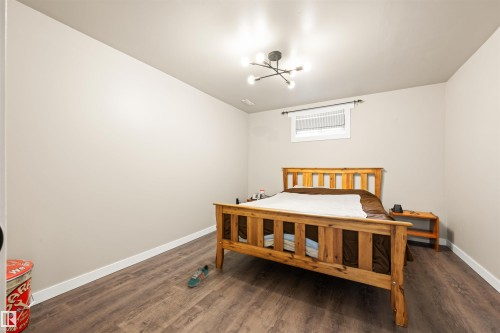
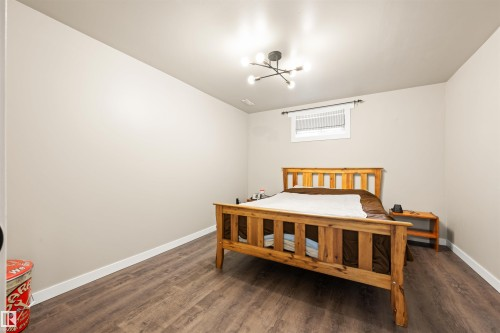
- sneaker [187,264,210,288]
